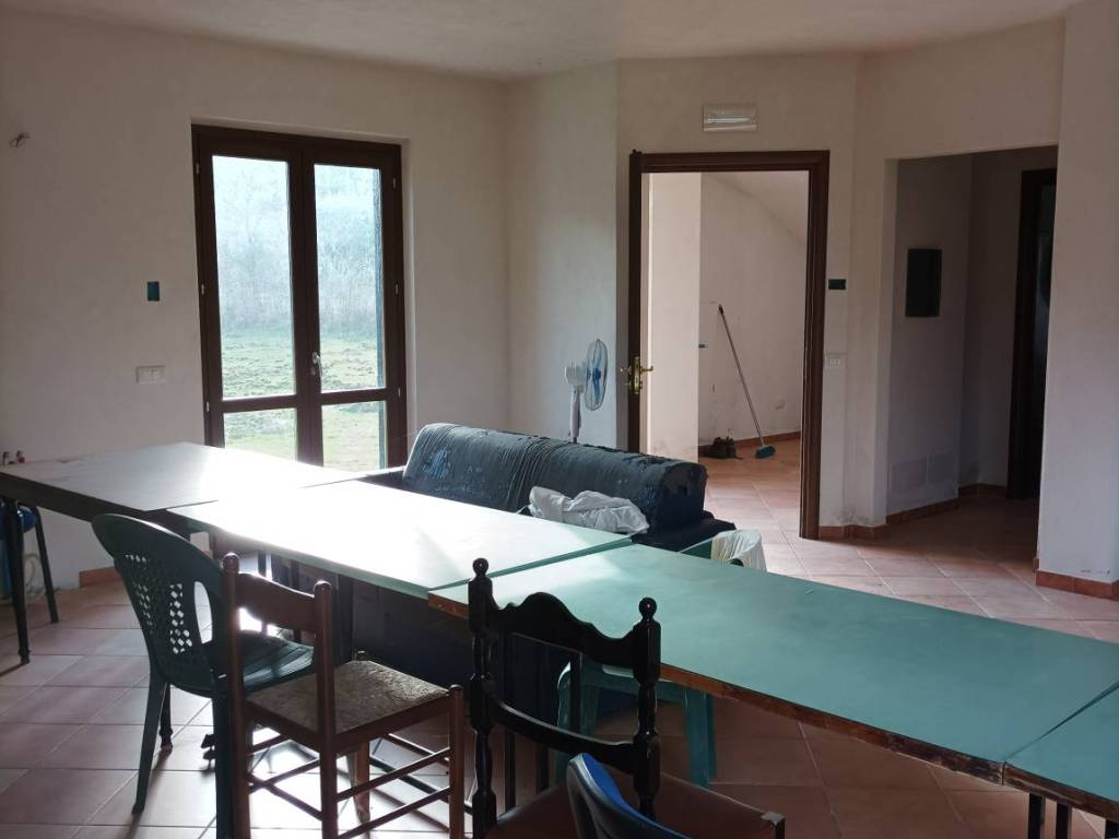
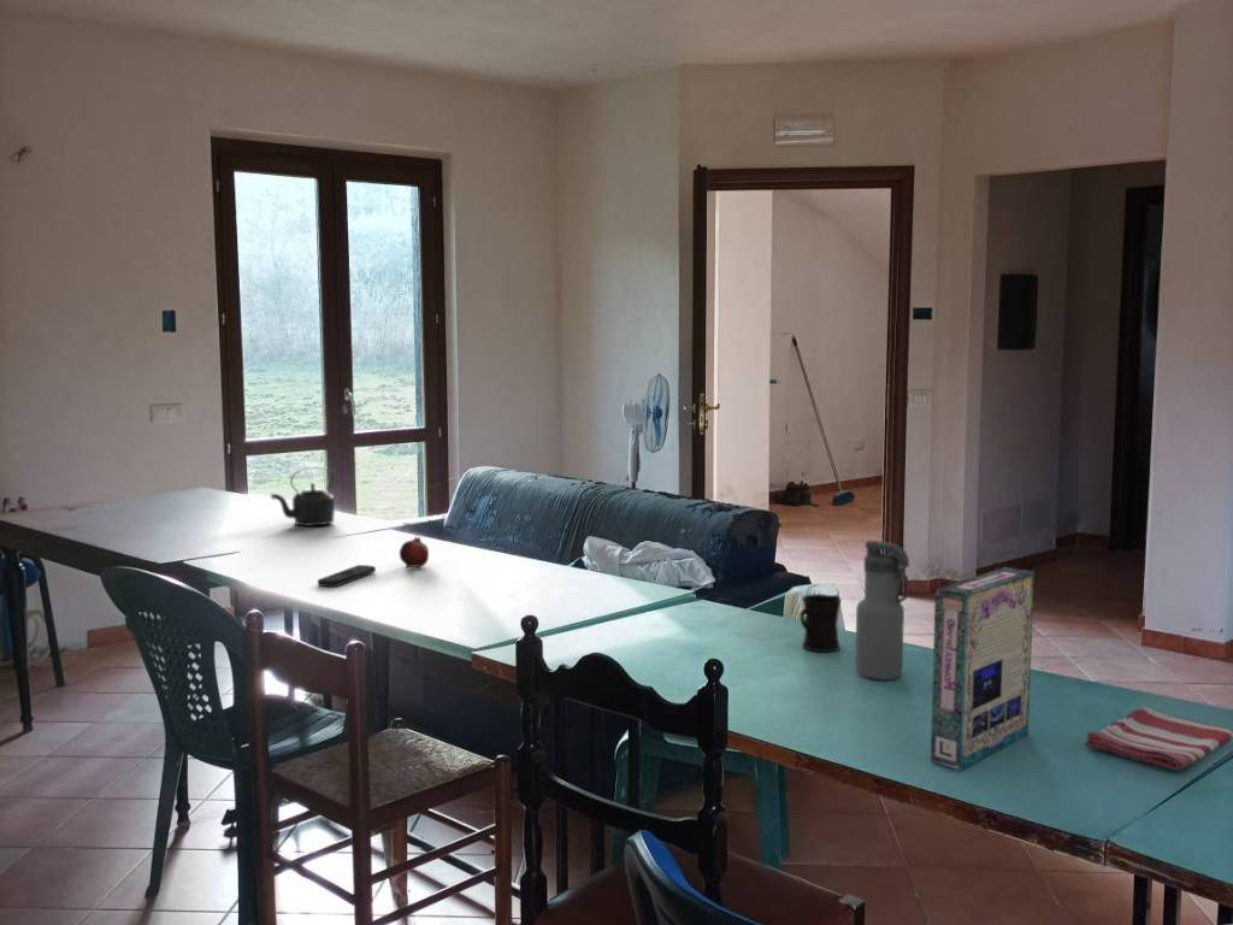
+ dish towel [1084,706,1233,772]
+ kettle [270,466,336,528]
+ remote control [317,564,377,588]
+ mug [798,593,843,653]
+ fruit [399,535,430,570]
+ game box [930,566,1036,772]
+ water bottle [854,540,910,681]
